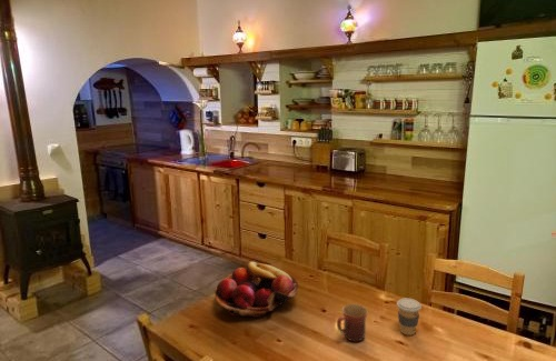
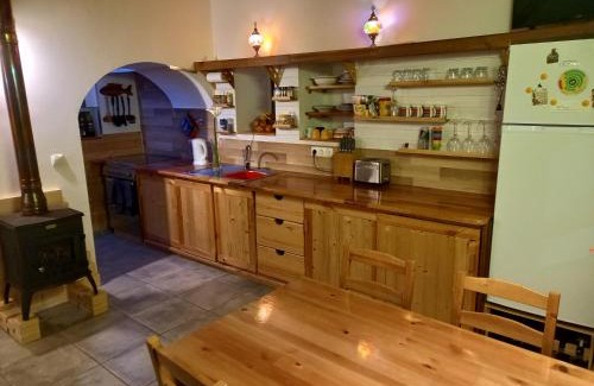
- fruit basket [214,261,299,319]
- mug [336,303,369,342]
- coffee cup [396,297,423,337]
